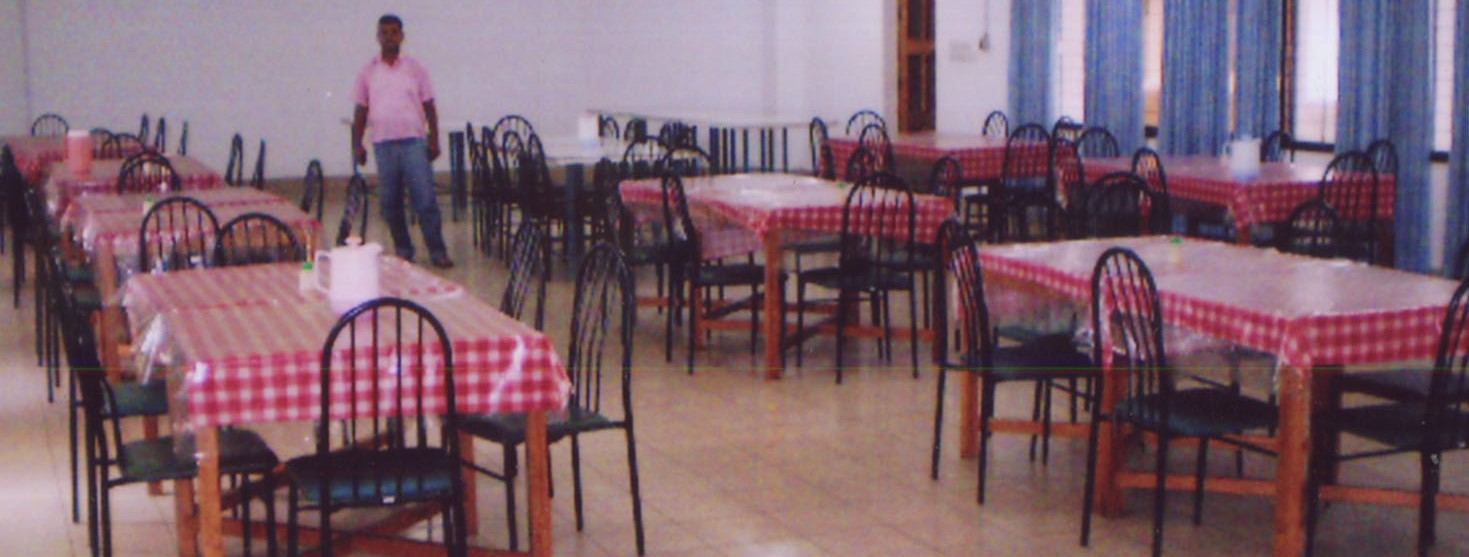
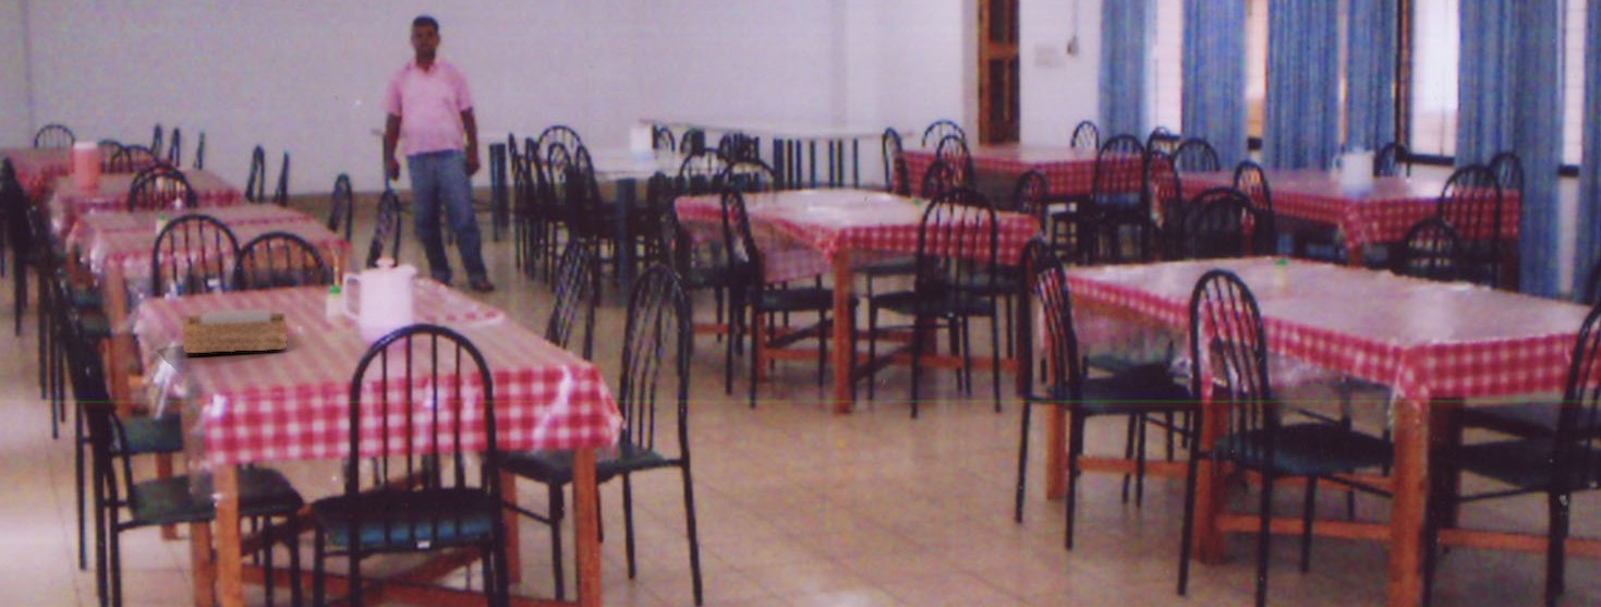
+ napkin holder [182,308,289,354]
